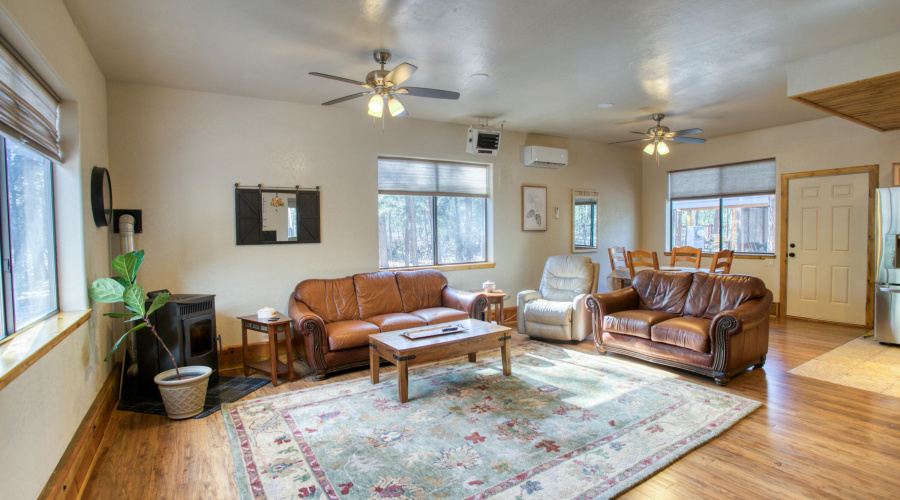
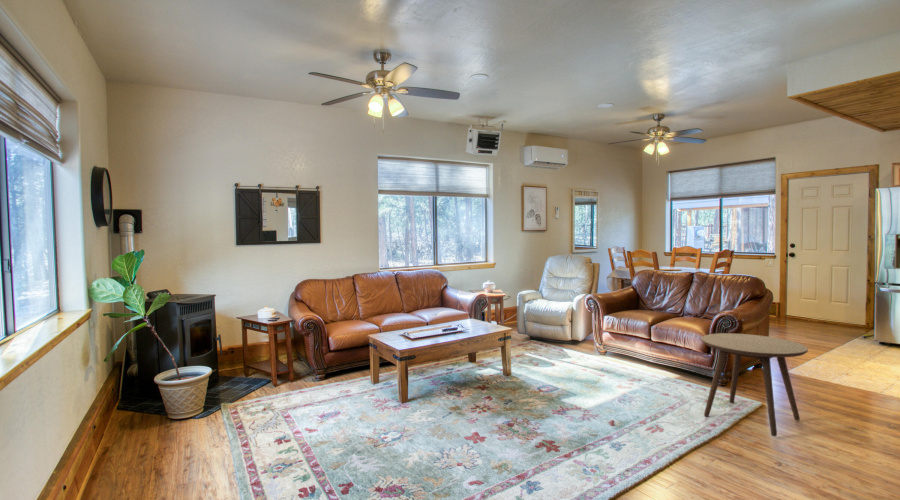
+ side table [700,332,809,437]
